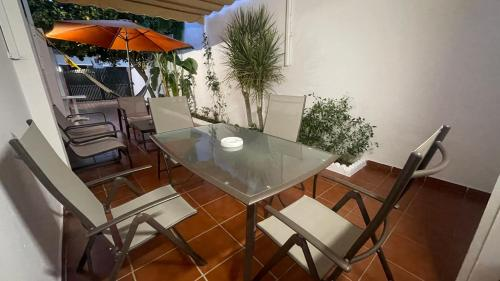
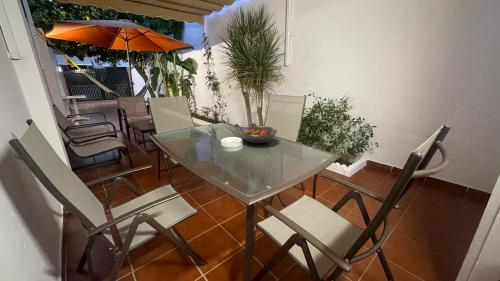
+ fruit bowl [239,125,278,144]
